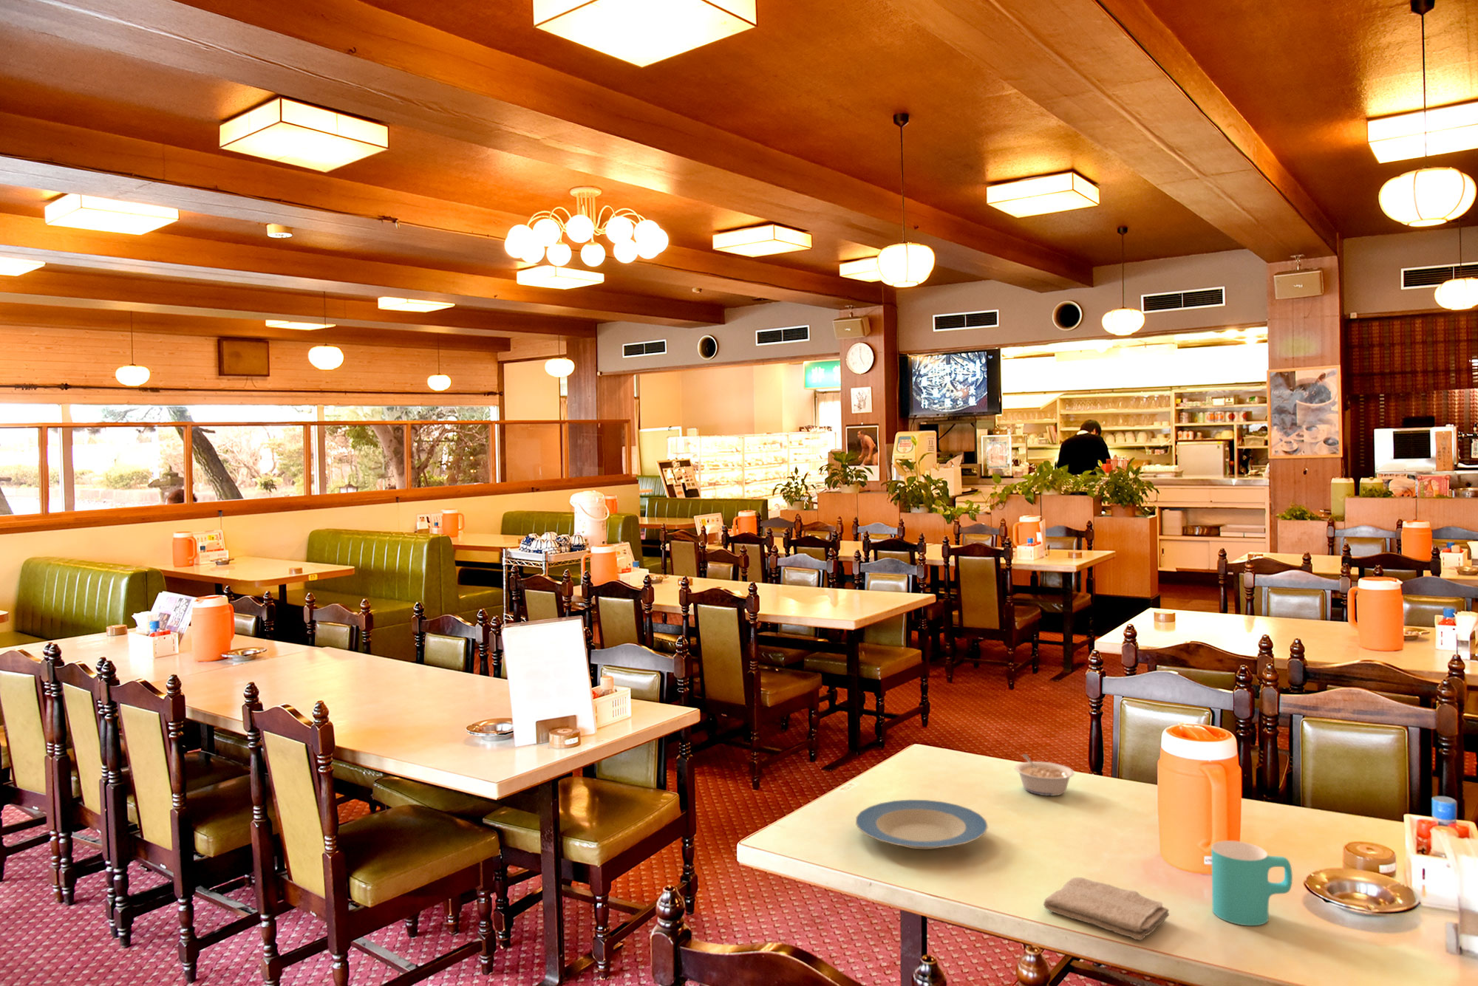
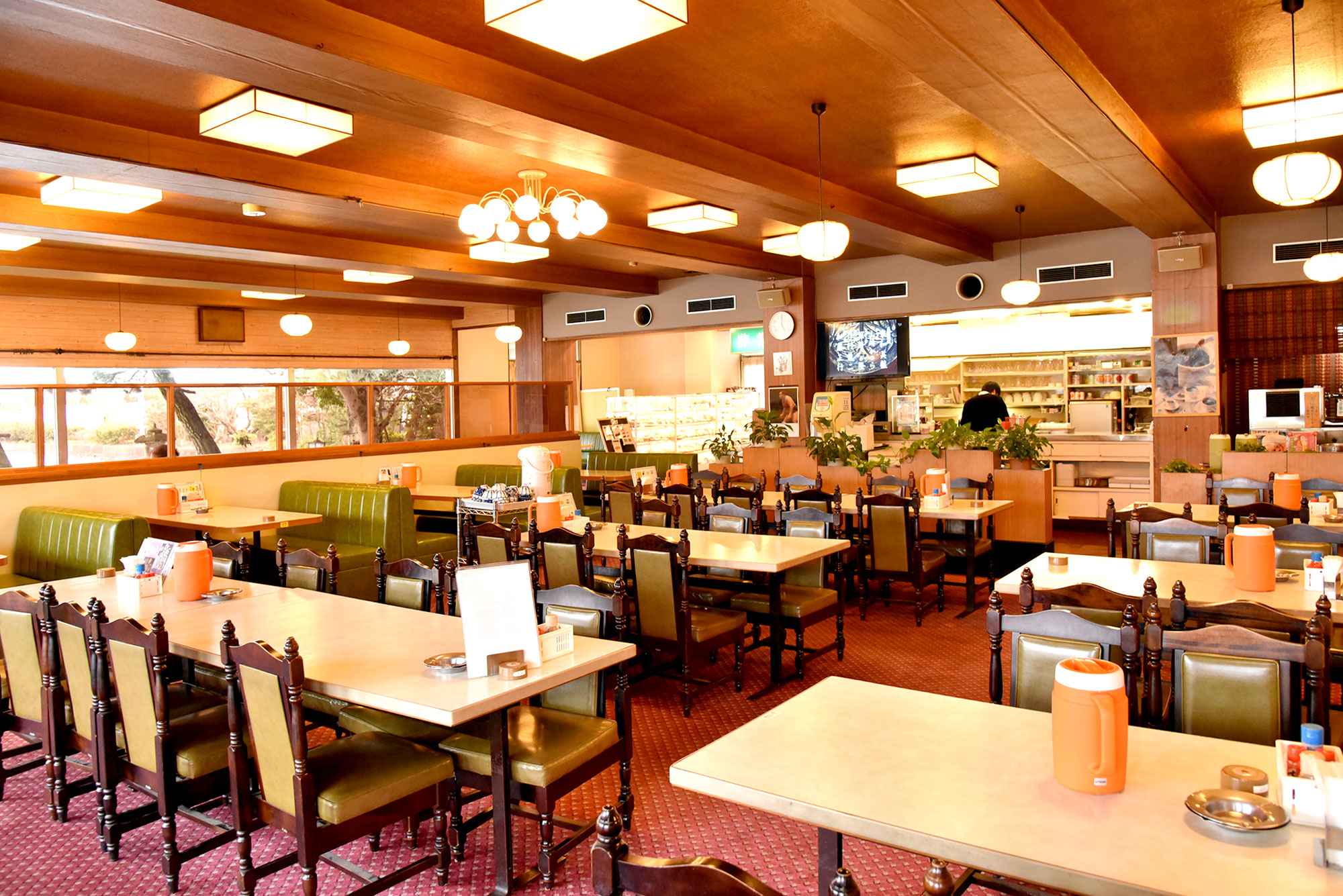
- cup [1211,840,1293,927]
- washcloth [1042,877,1170,941]
- legume [1014,754,1075,797]
- plate [855,799,988,851]
